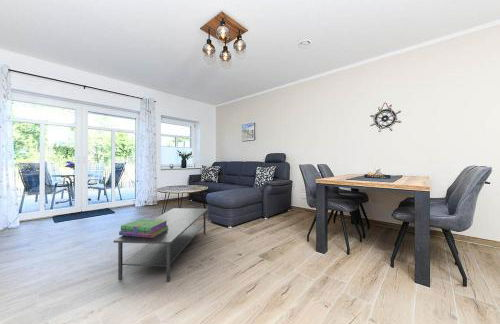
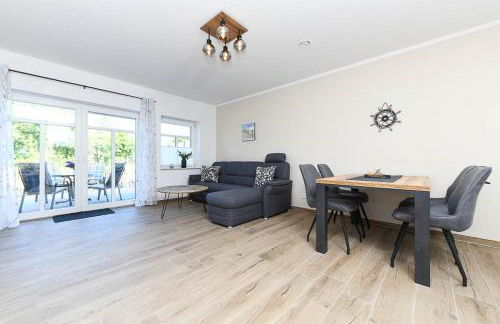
- coffee table [113,207,209,283]
- stack of books [118,218,169,238]
